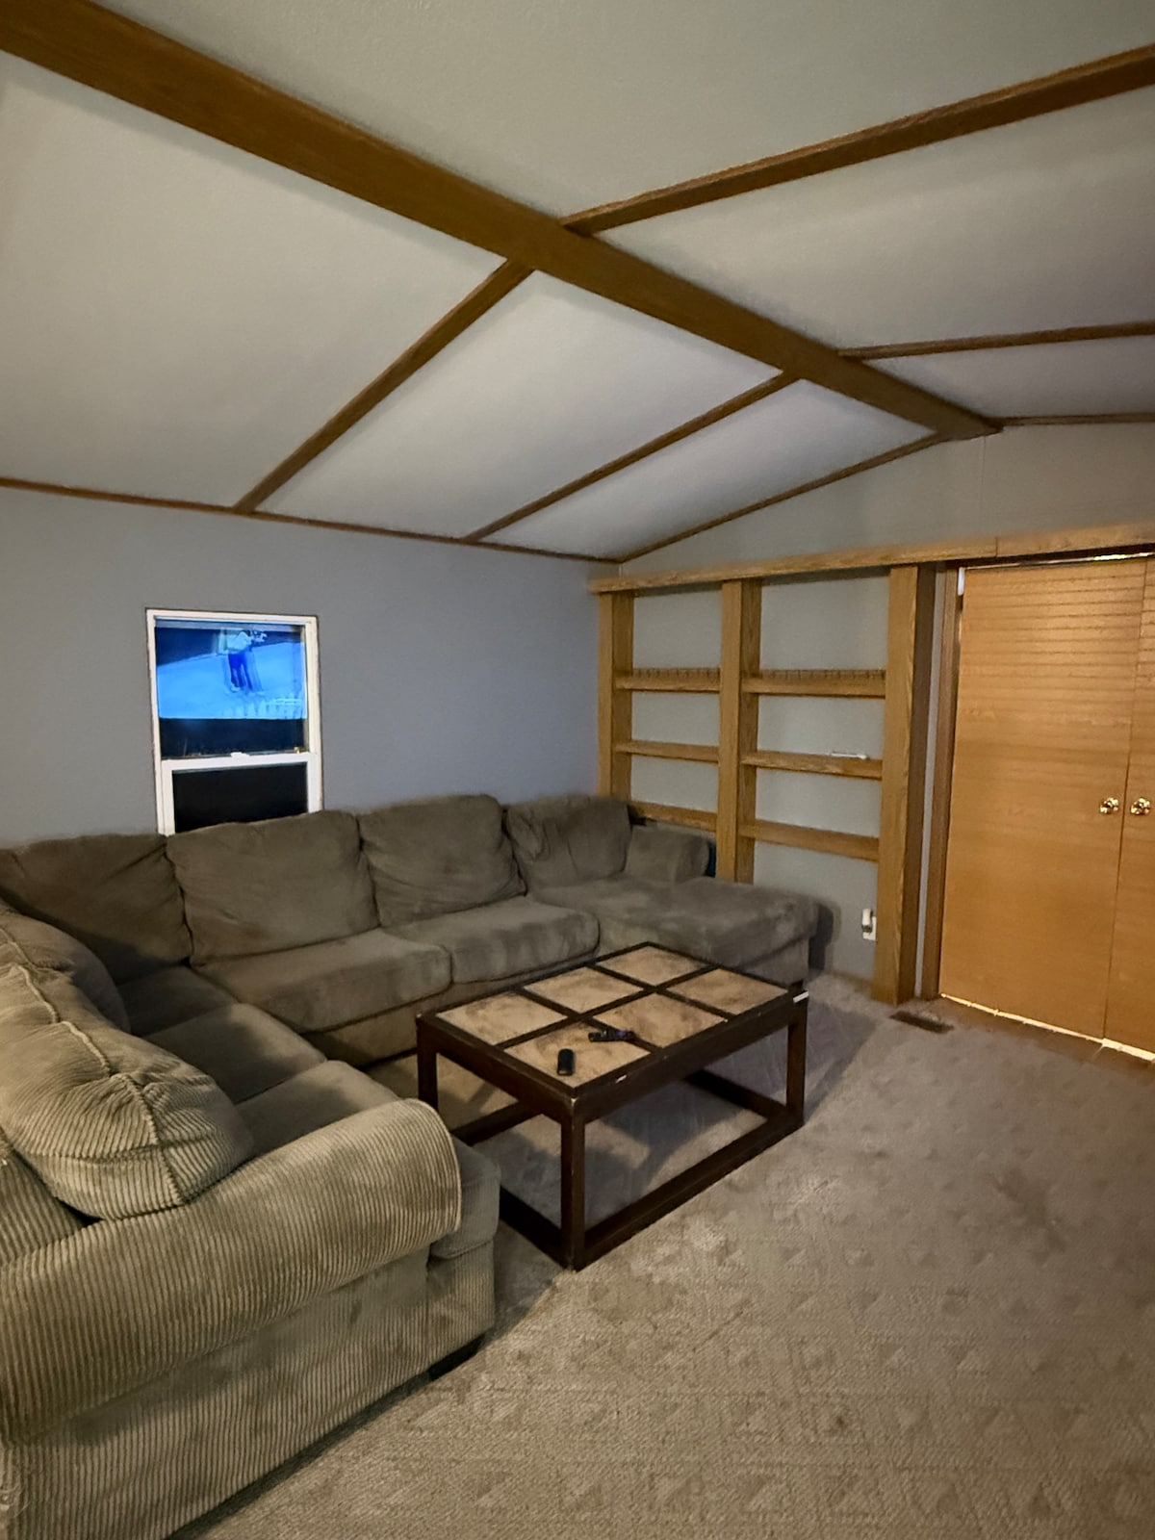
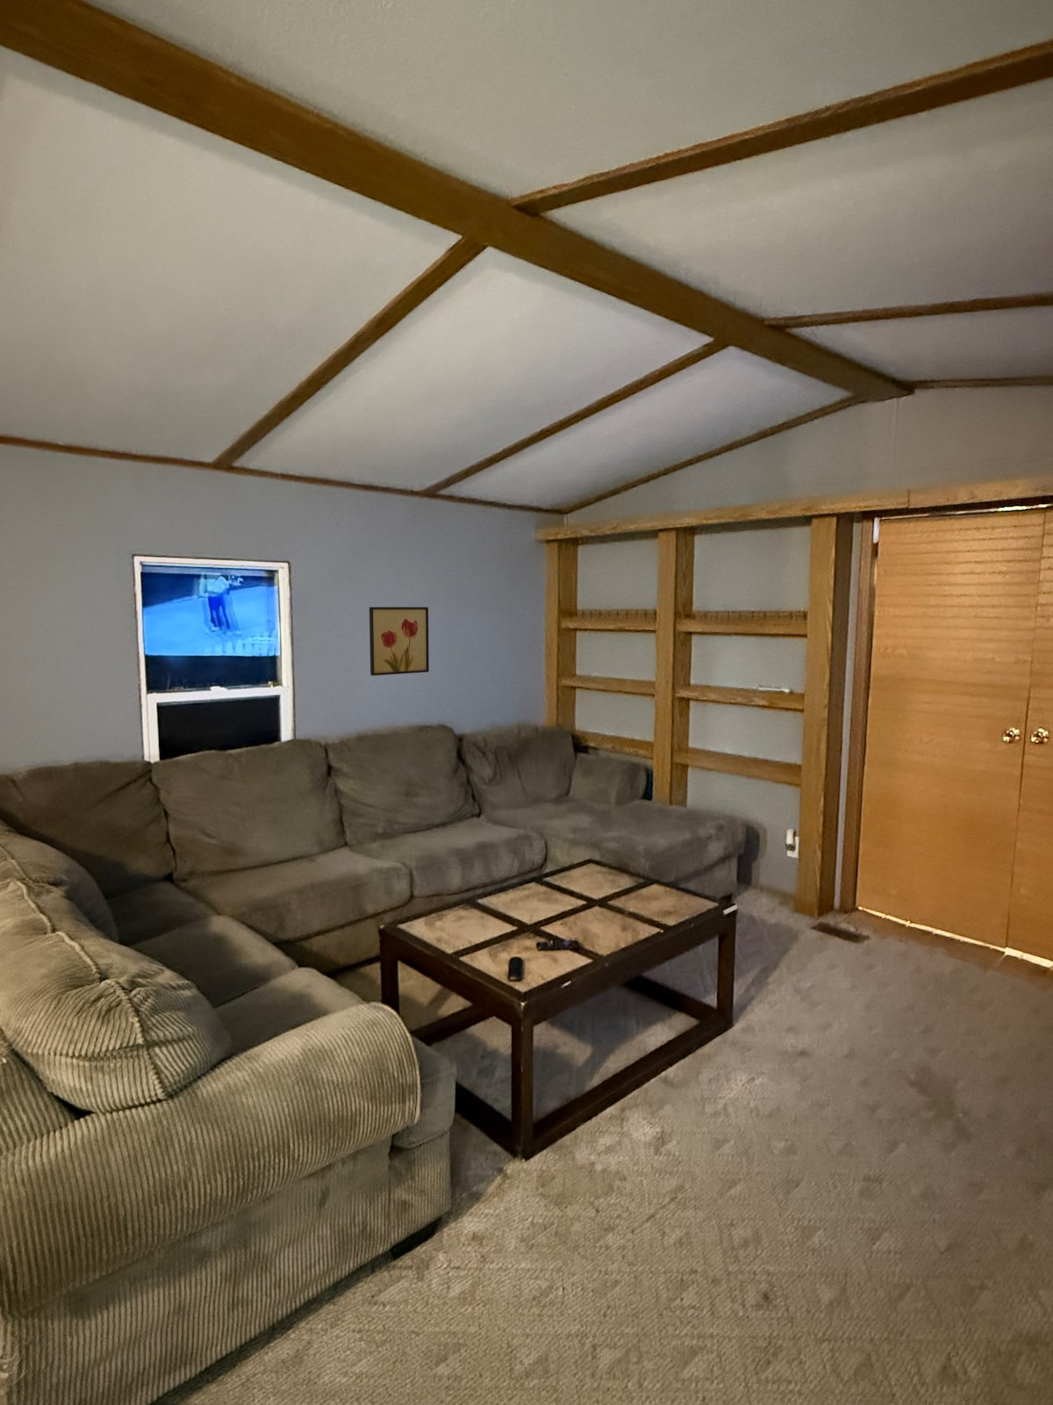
+ wall art [368,606,430,676]
